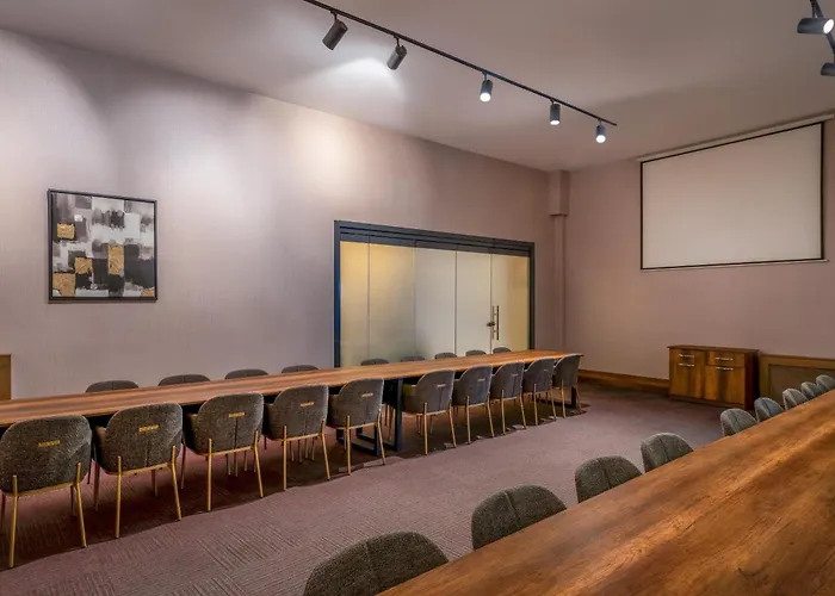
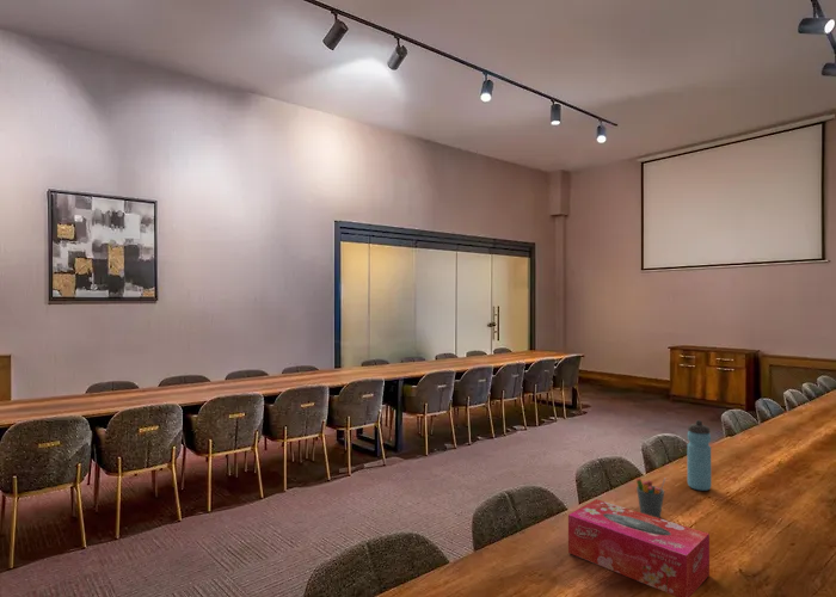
+ pen holder [635,476,666,519]
+ water bottle [686,419,712,492]
+ tissue box [567,498,711,597]
